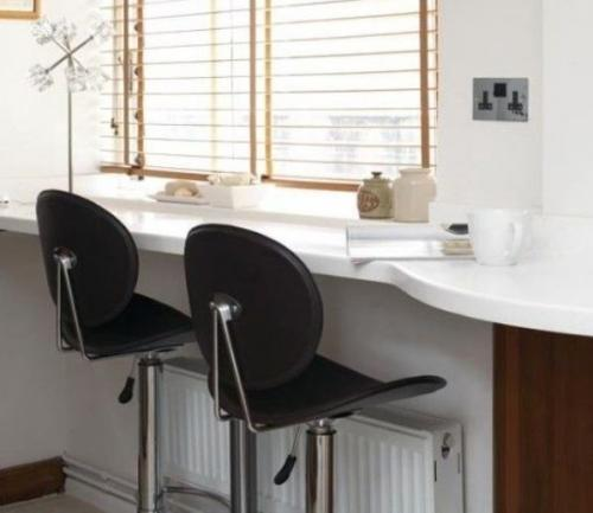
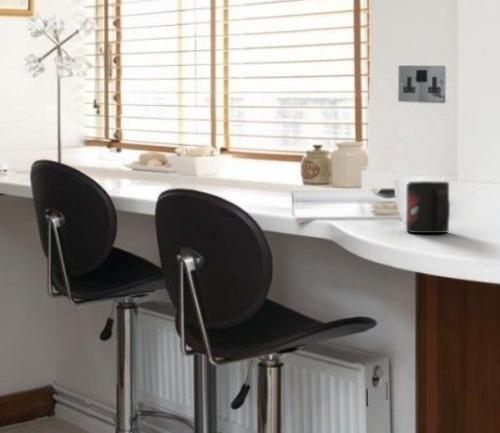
+ mug [405,180,451,234]
